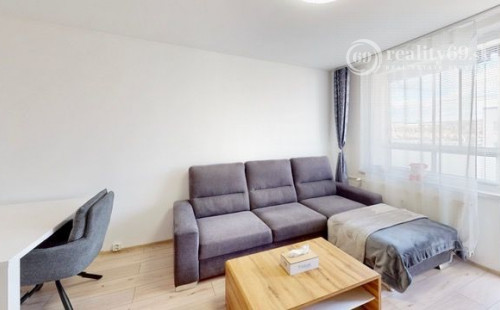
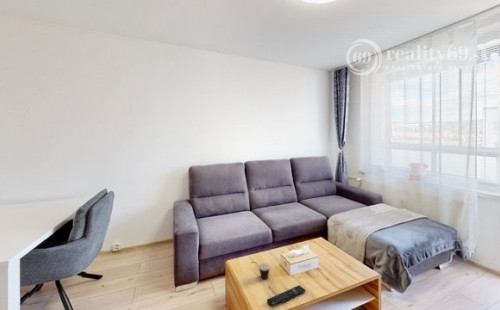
+ cup [250,261,271,280]
+ remote control [266,284,307,308]
